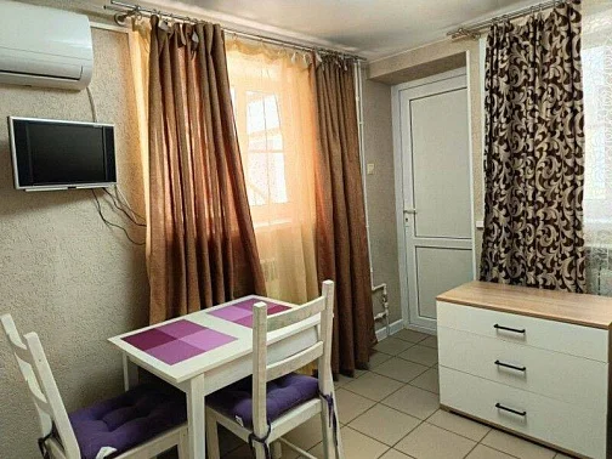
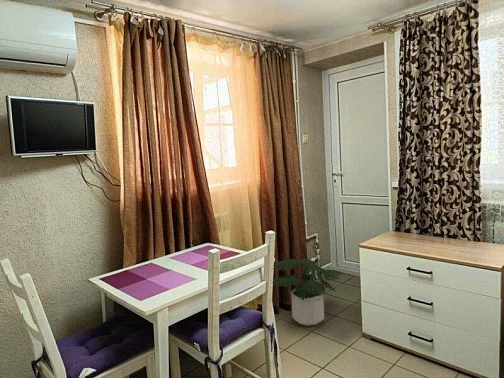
+ potted plant [272,258,342,327]
